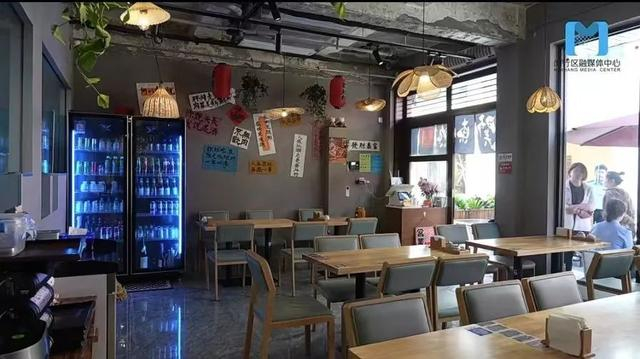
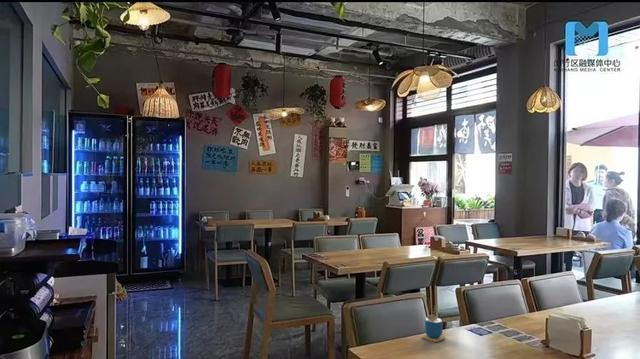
+ cup [421,305,446,343]
